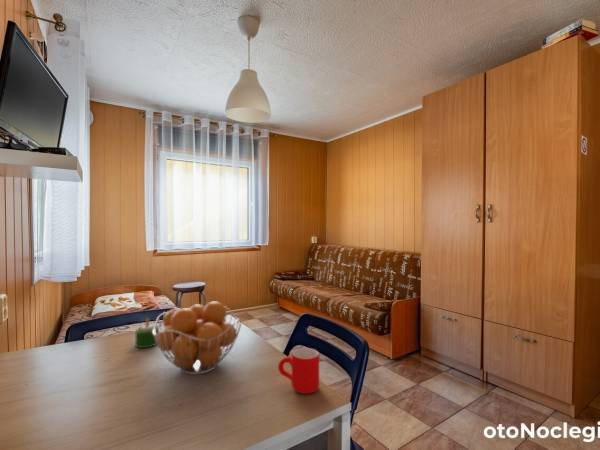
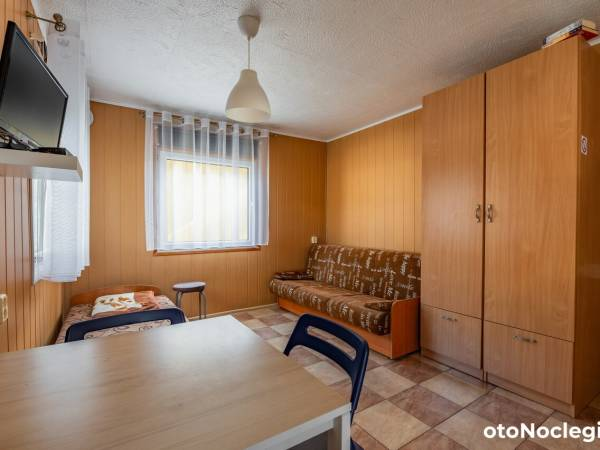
- mug [277,347,320,395]
- candle [135,317,160,349]
- fruit basket [153,301,243,376]
